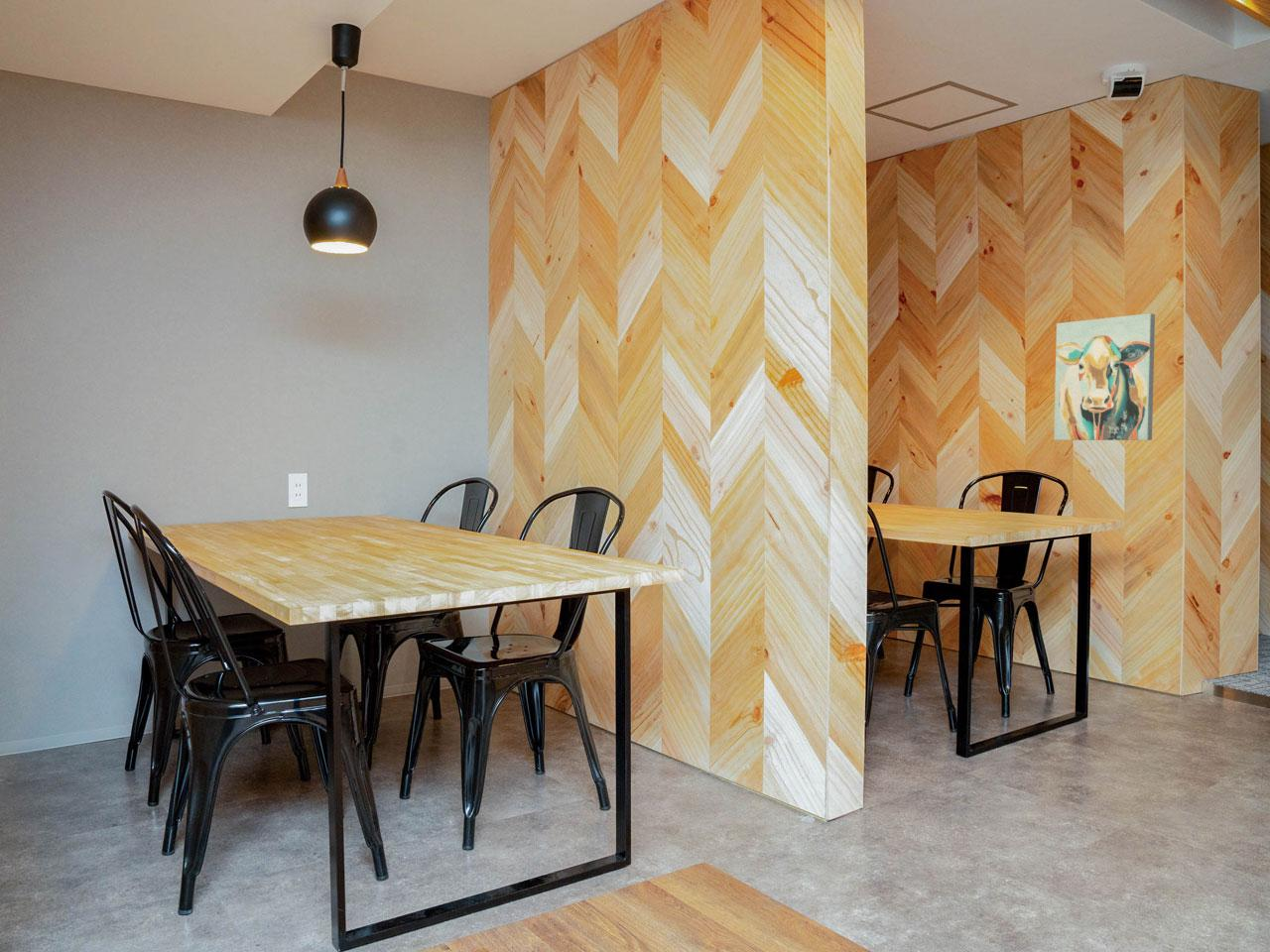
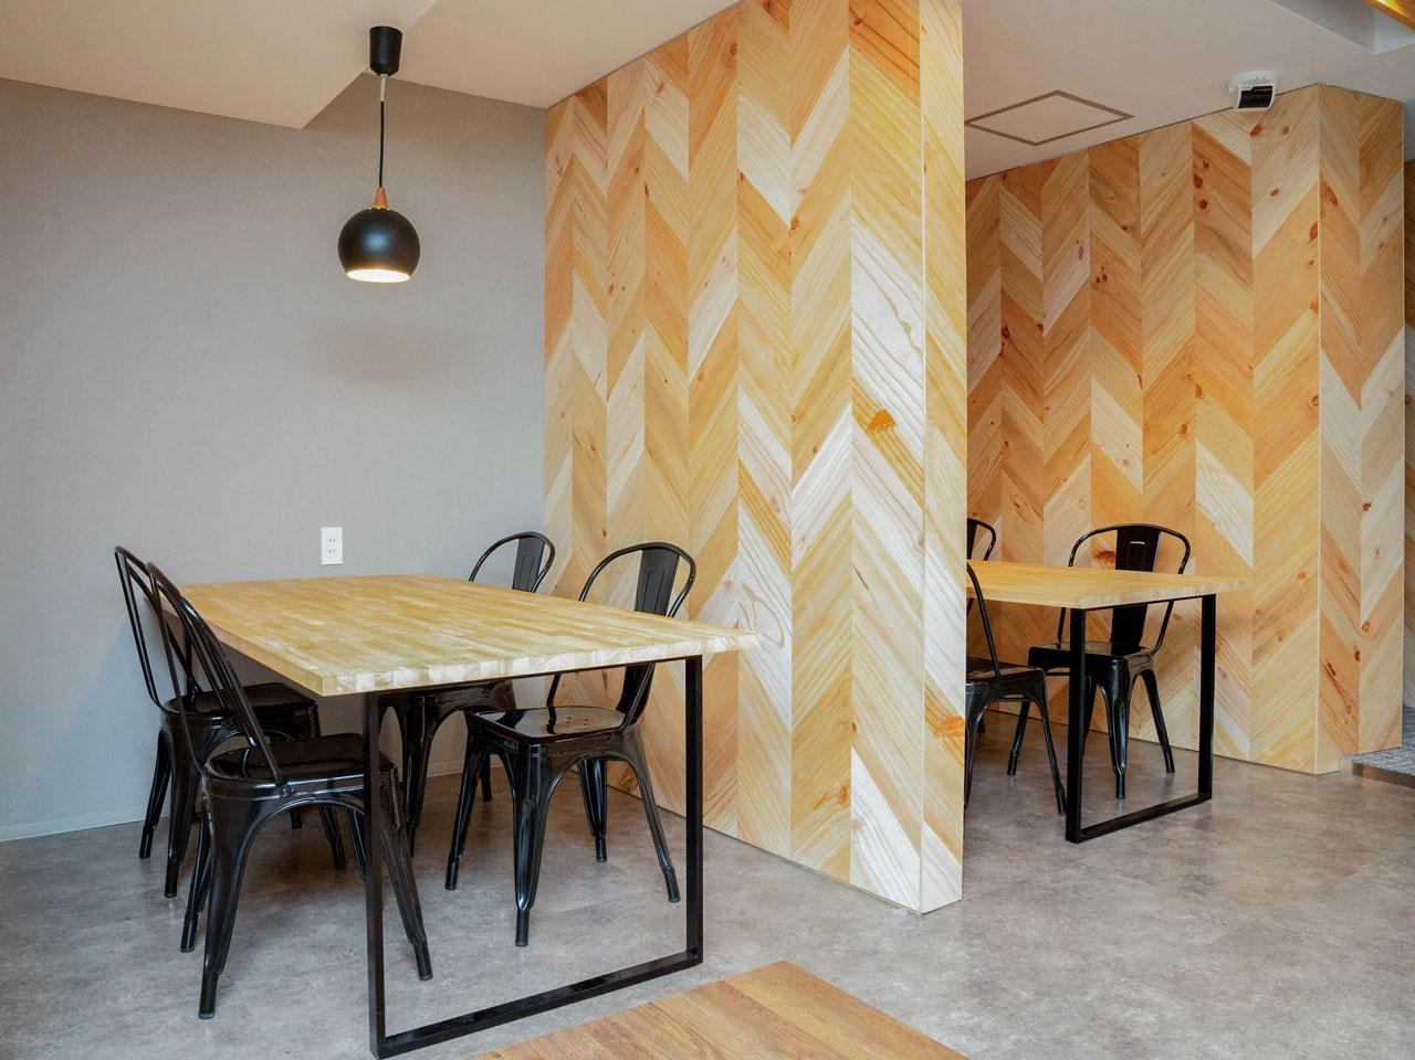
- wall art [1053,312,1156,441]
